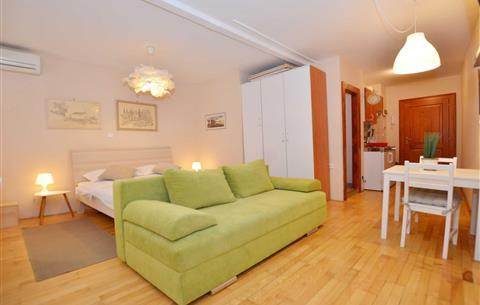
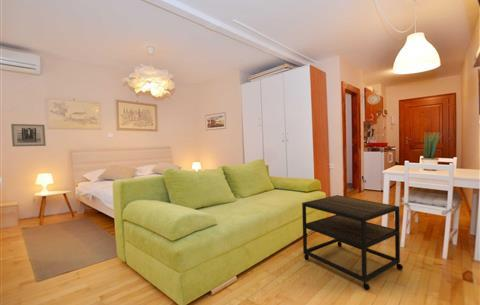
+ side table [301,194,404,291]
+ wall art [10,123,47,148]
